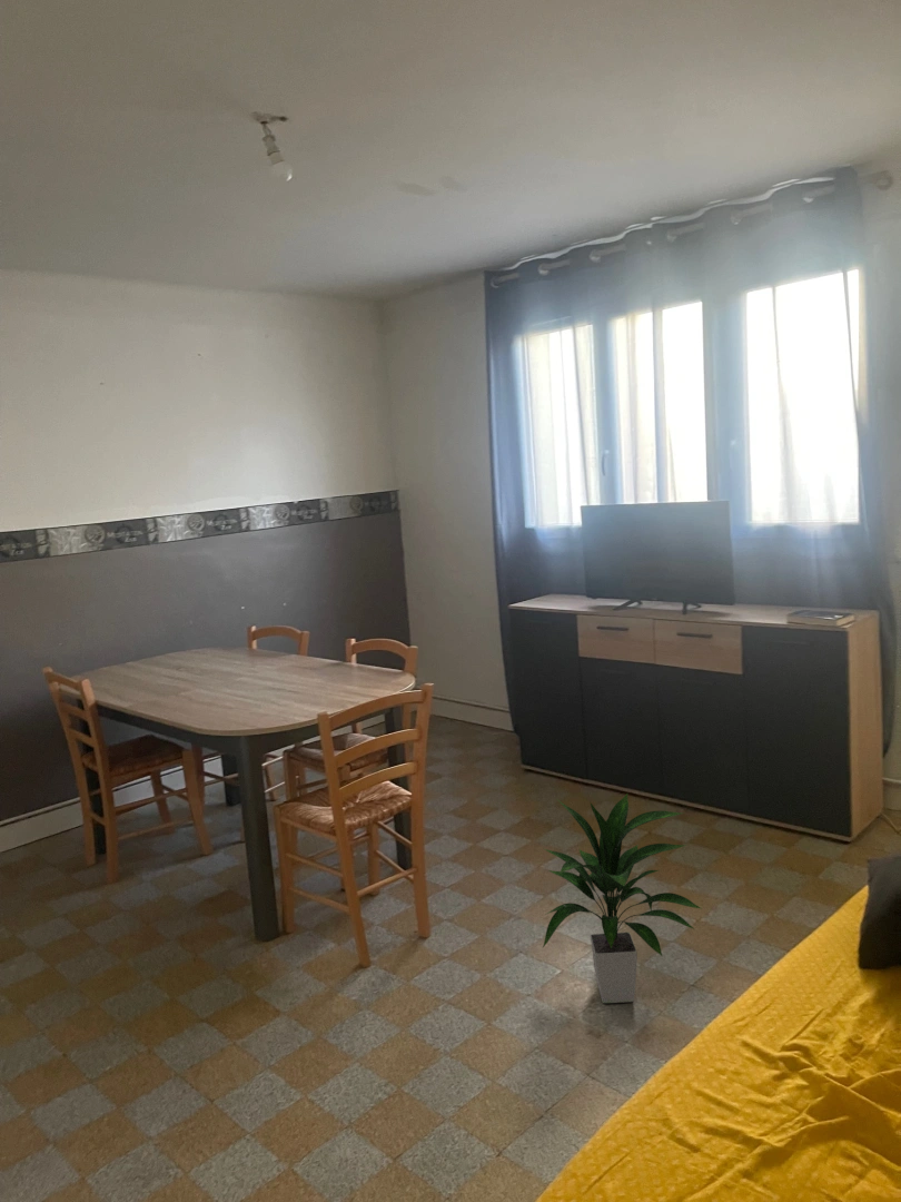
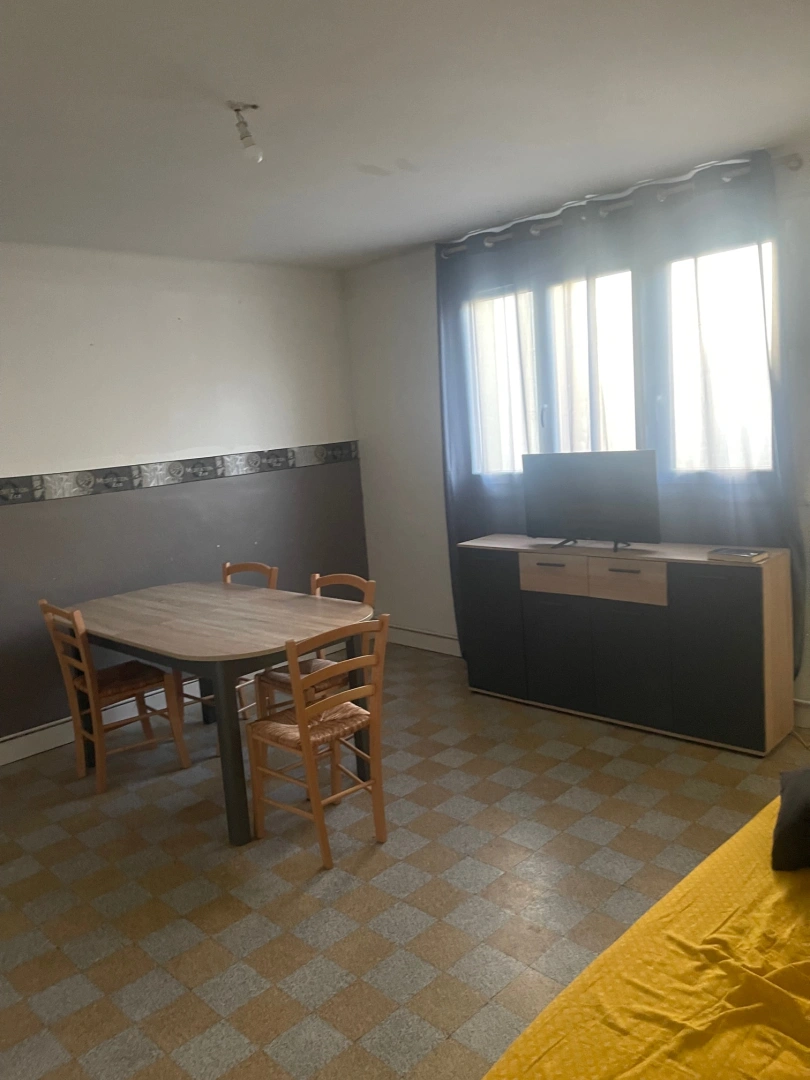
- indoor plant [542,792,703,1004]
